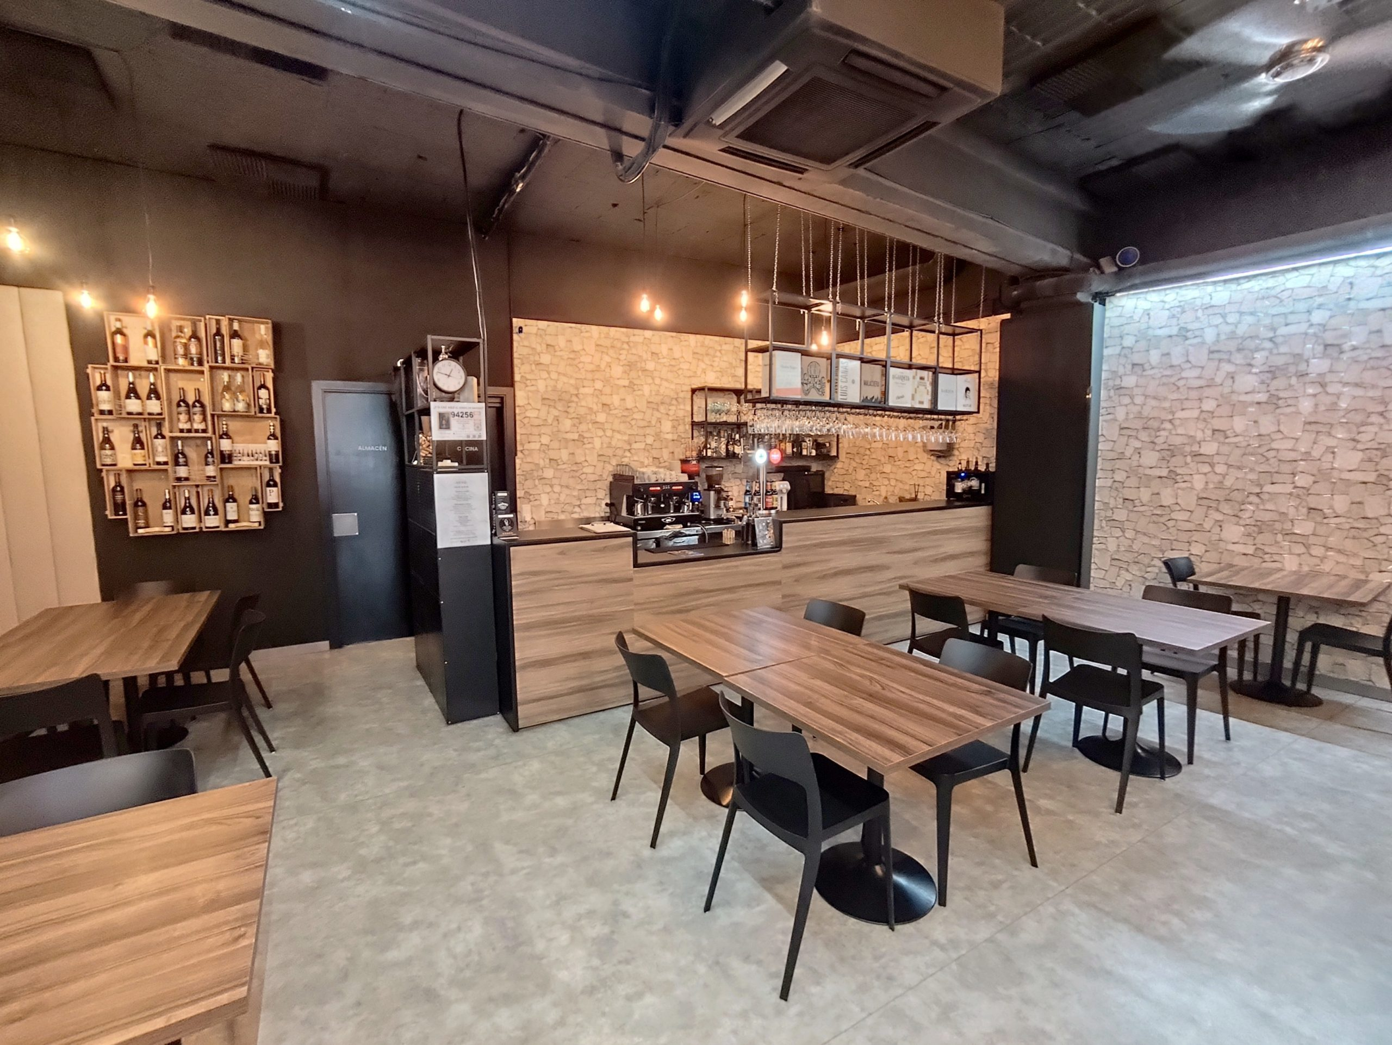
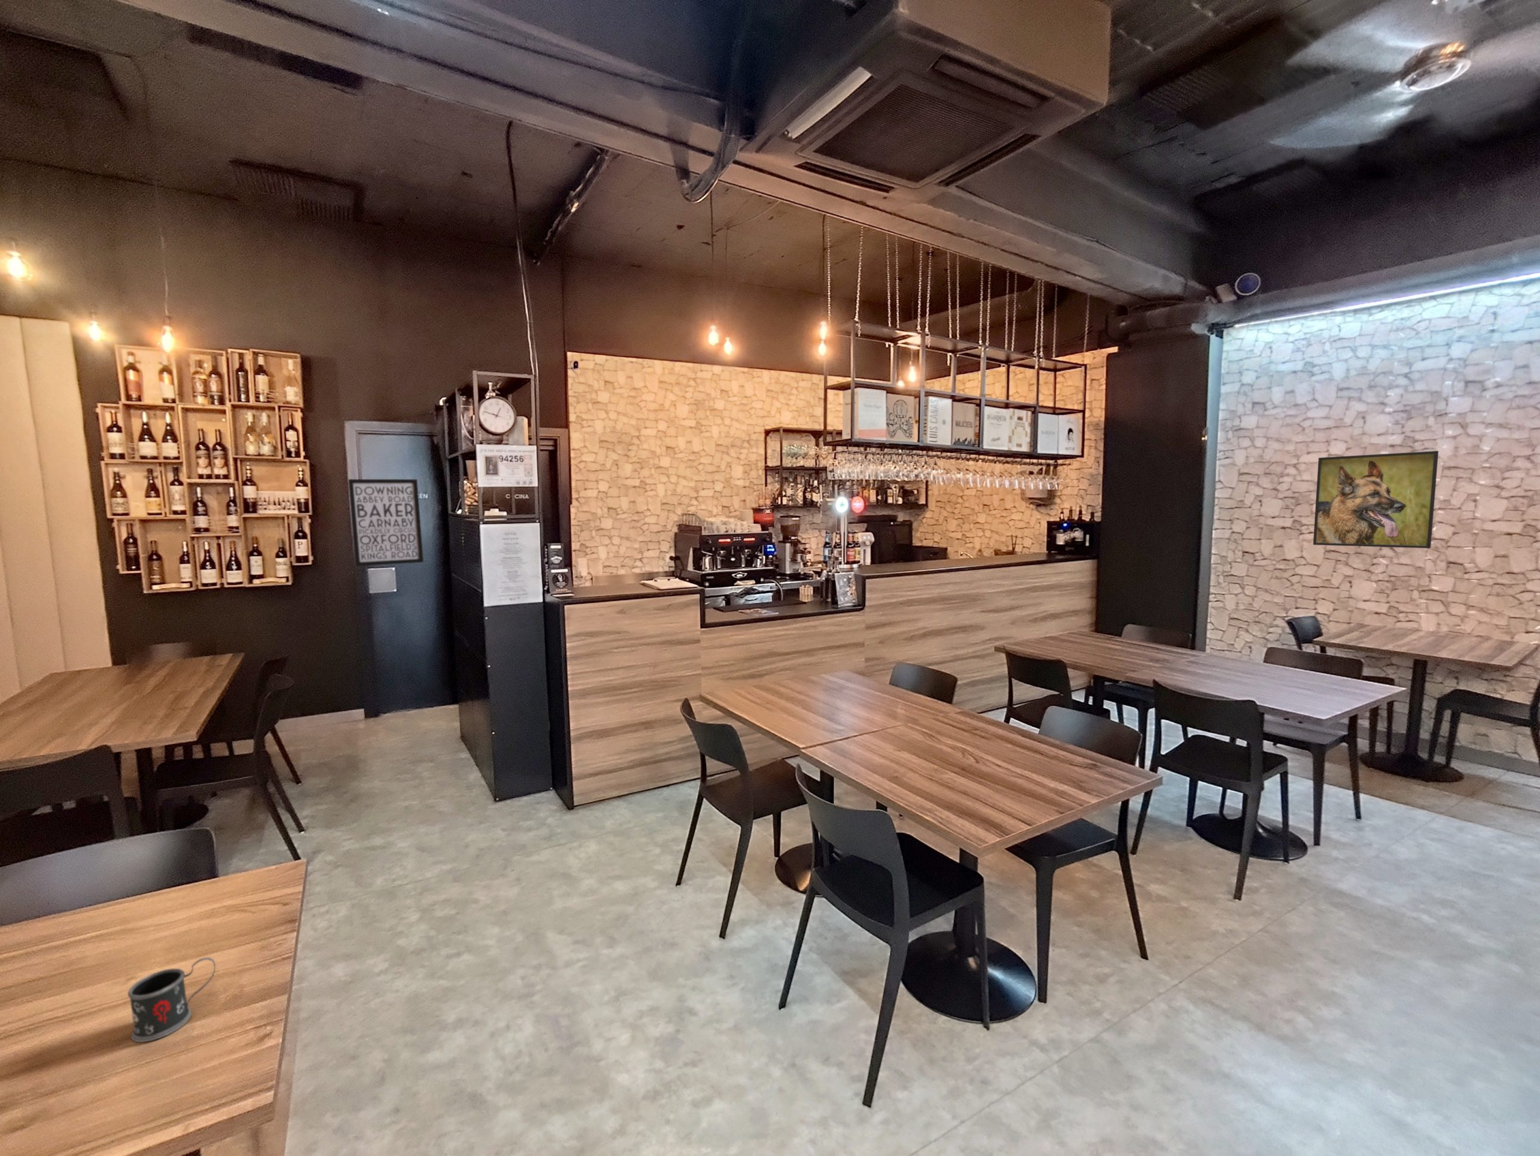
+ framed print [1313,450,1439,549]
+ wall art [347,478,424,567]
+ mug [128,957,216,1043]
